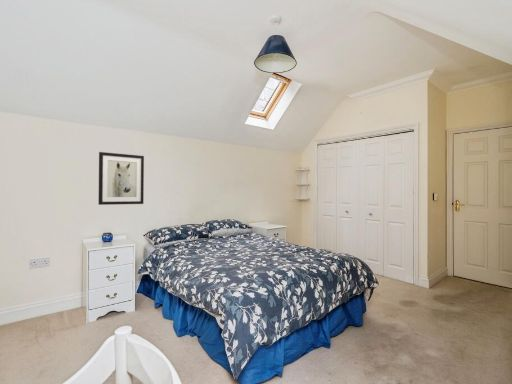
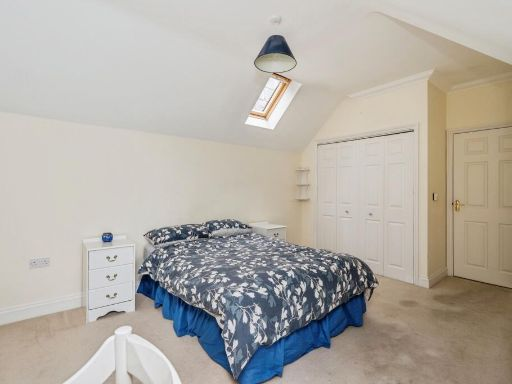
- wall art [97,151,145,206]
